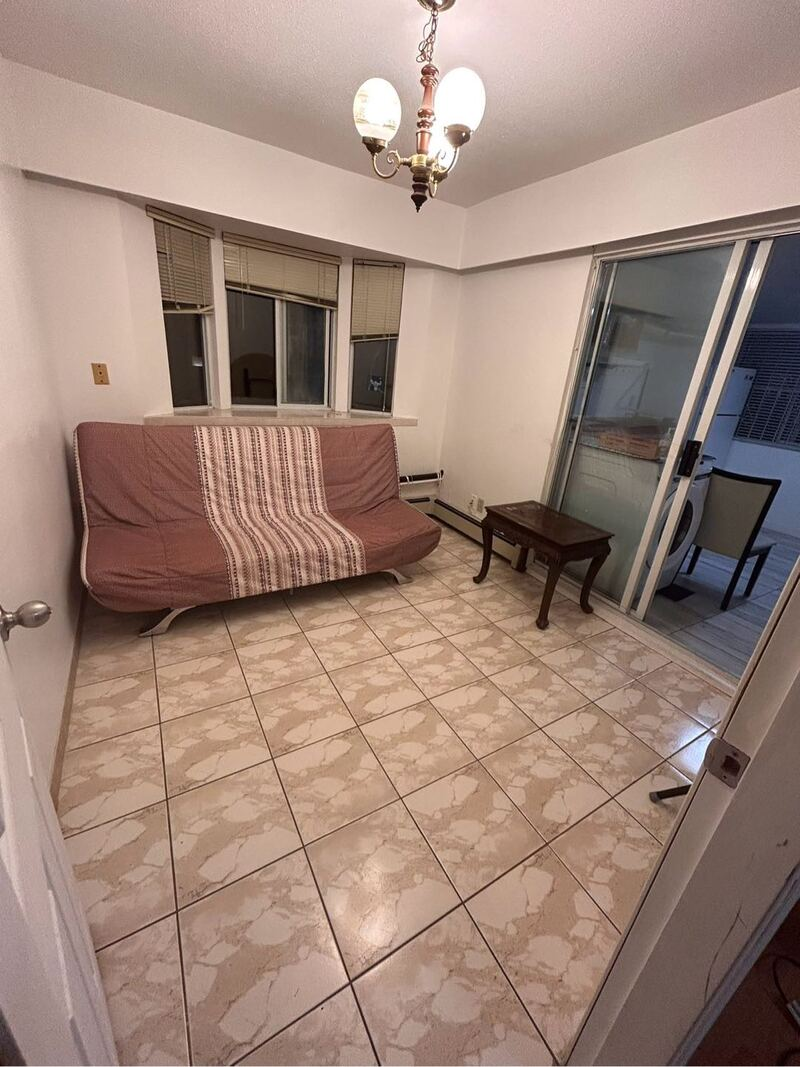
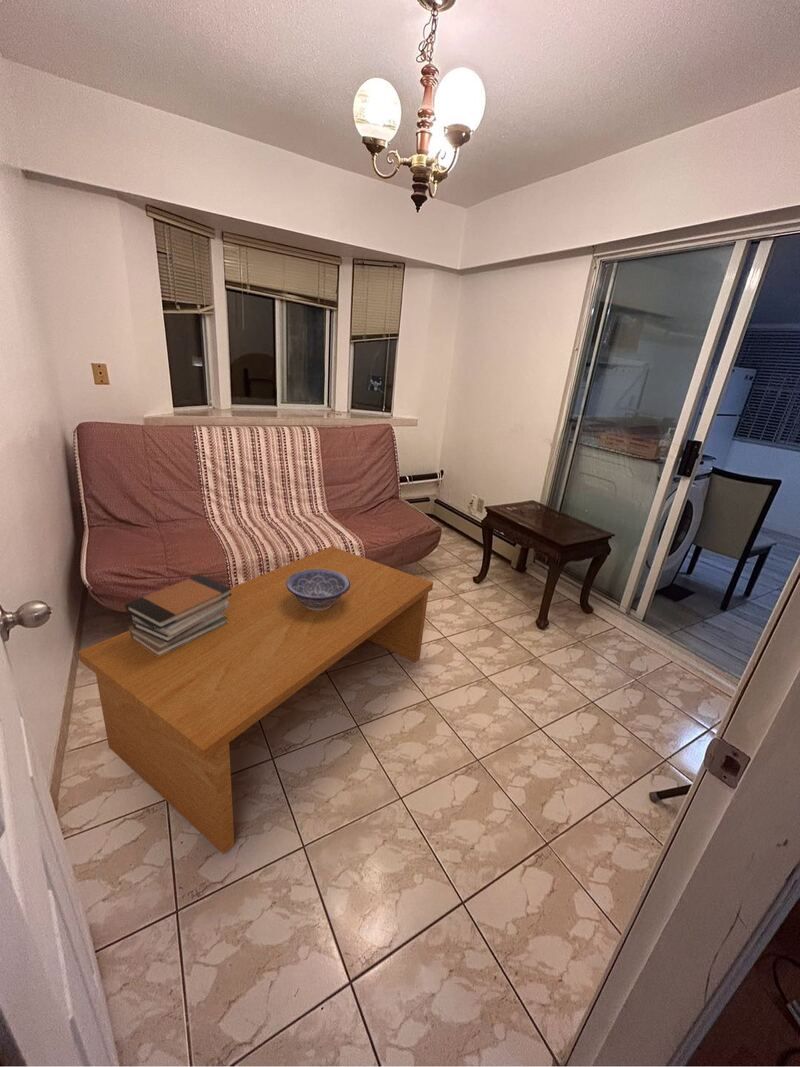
+ book stack [124,574,232,657]
+ decorative bowl [286,569,350,610]
+ coffee table [77,545,434,855]
